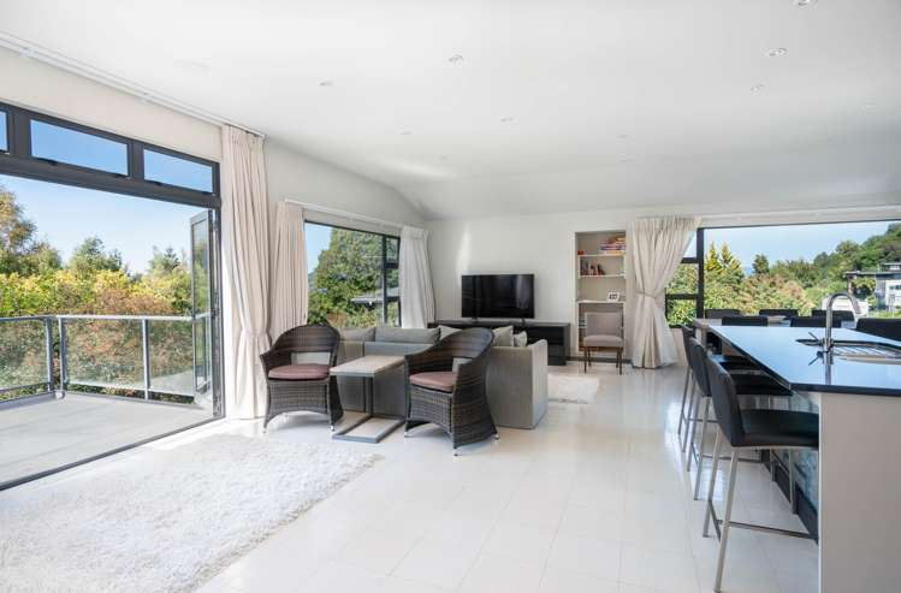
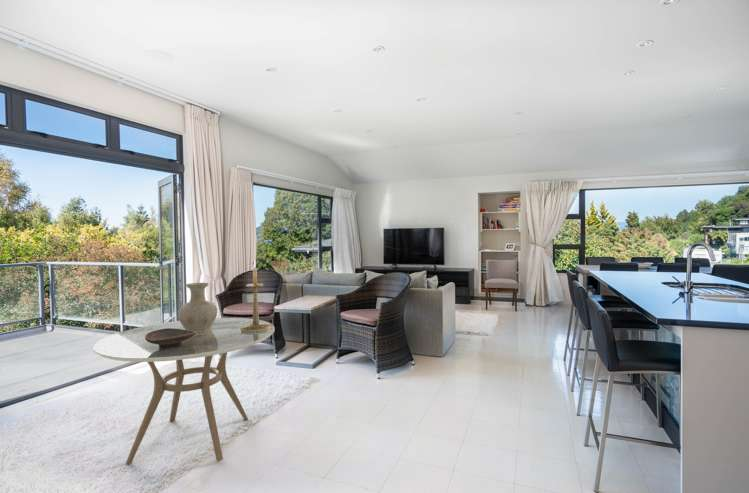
+ decorative bowl [145,328,195,348]
+ dining table [93,317,276,465]
+ candlestick [239,259,273,332]
+ vase [177,282,218,333]
